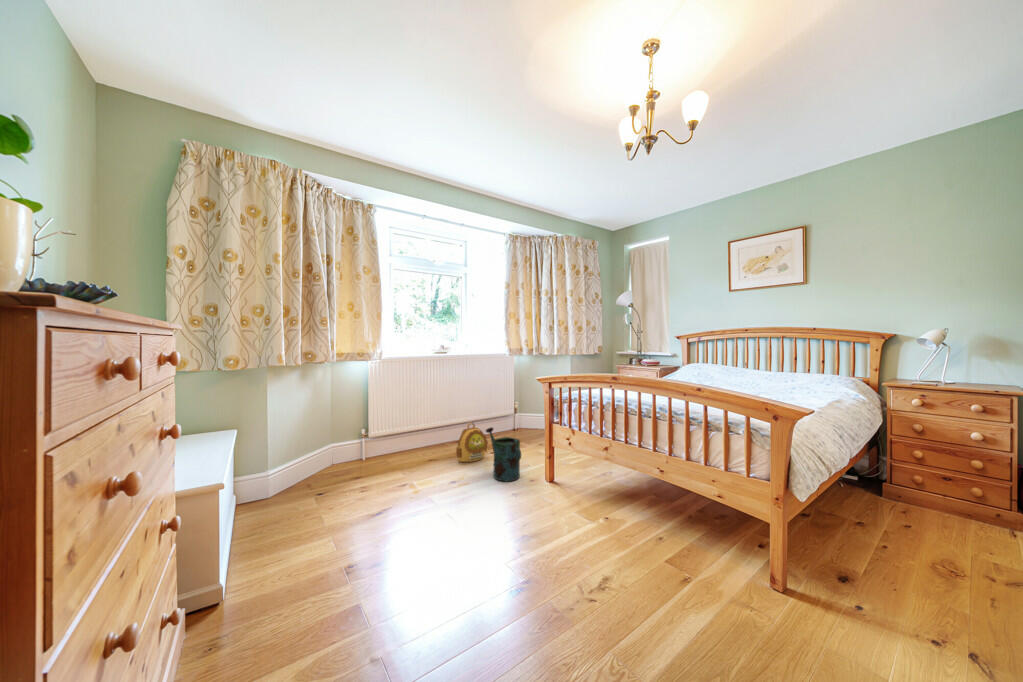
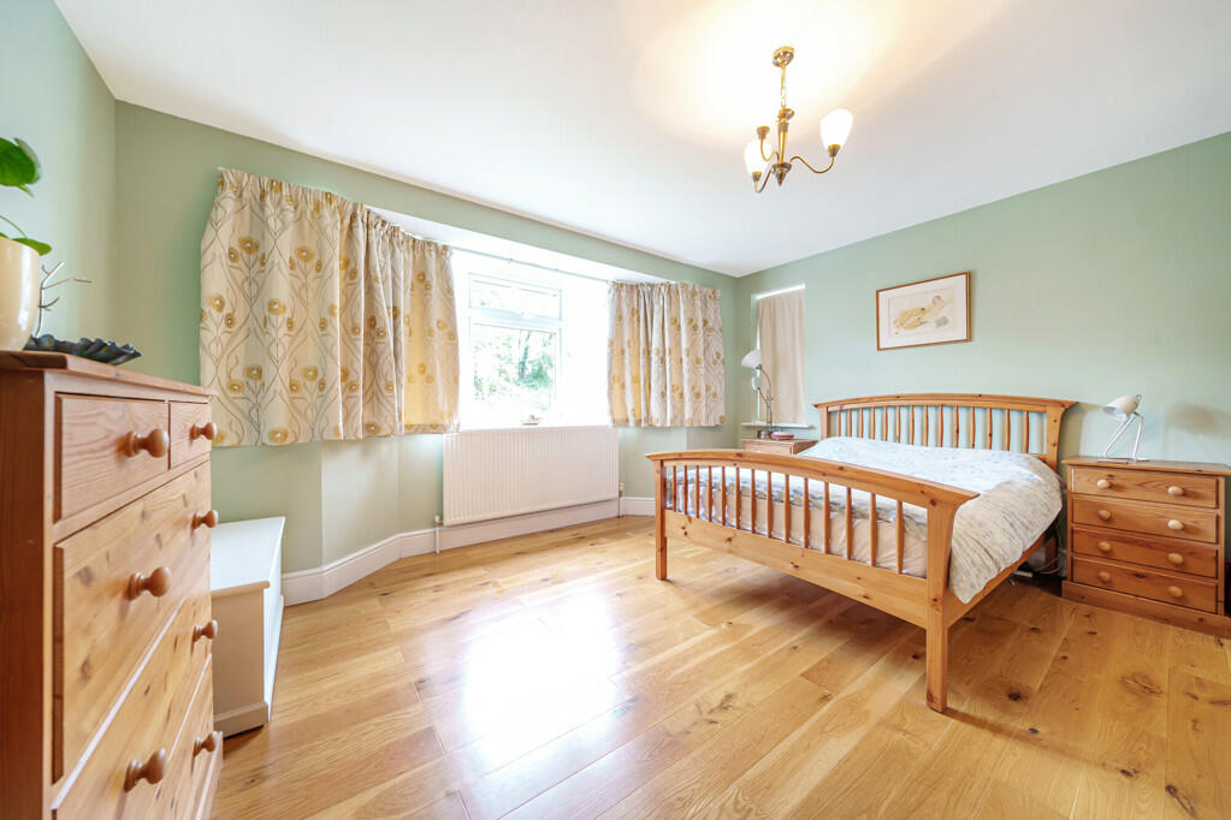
- backpack [455,422,489,463]
- watering can [485,426,522,483]
